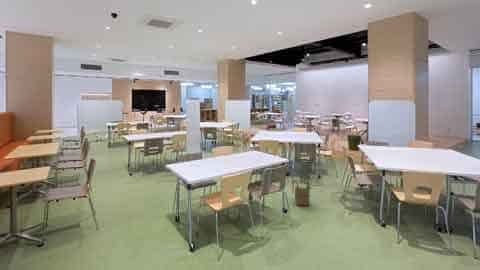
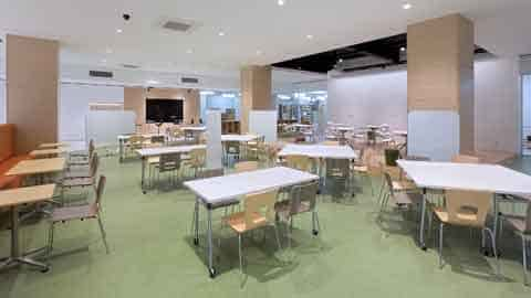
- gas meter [291,180,312,206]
